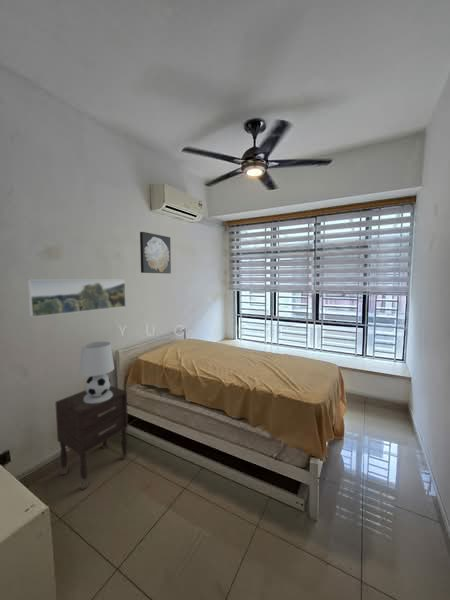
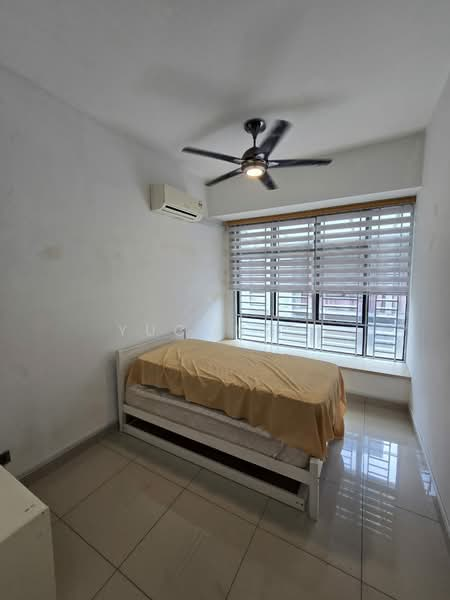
- wall art [139,231,172,274]
- nightstand [54,385,129,490]
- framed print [27,279,127,318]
- table lamp [79,341,115,403]
